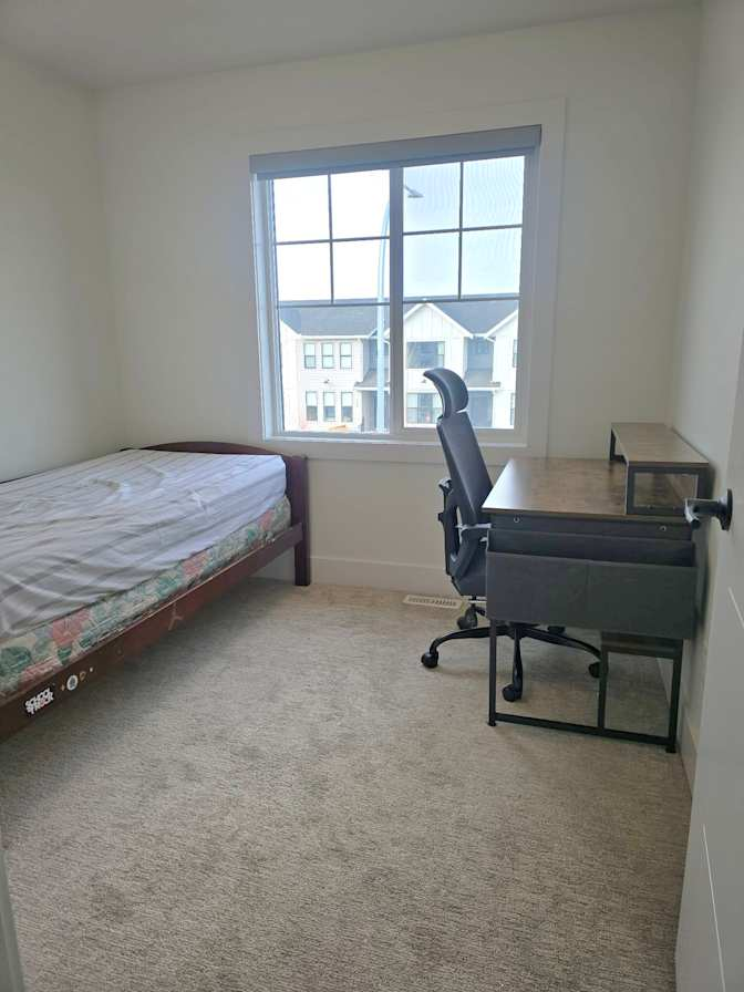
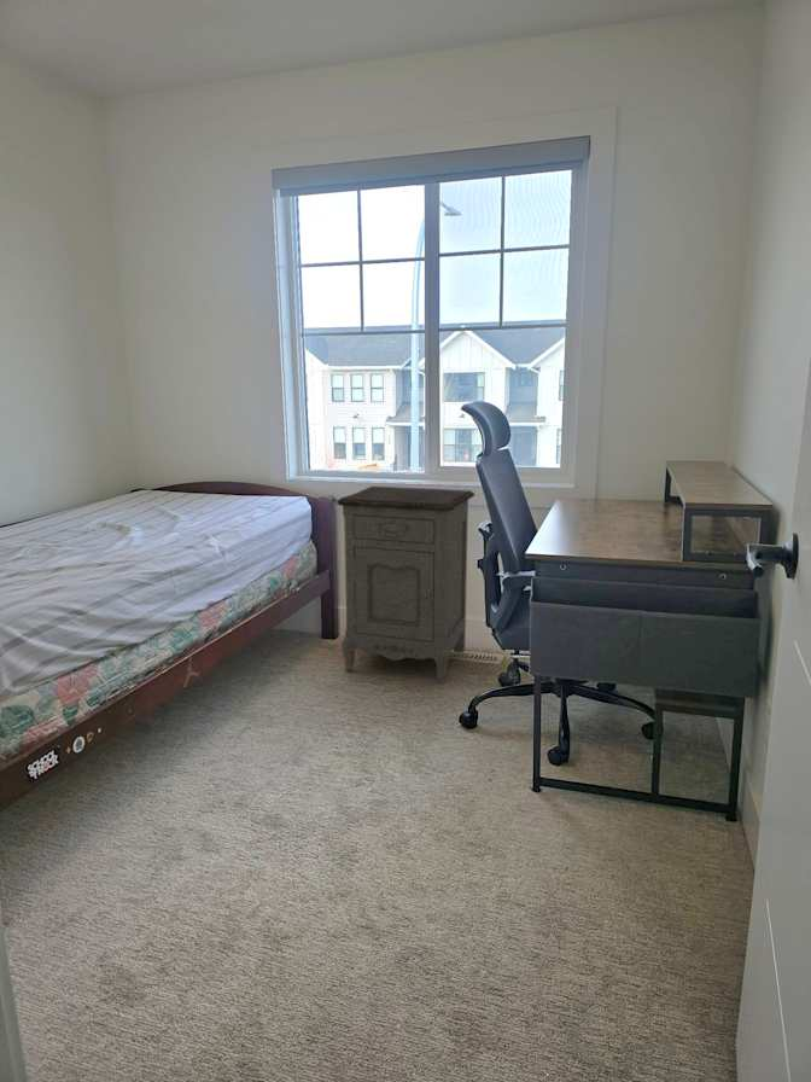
+ nightstand [336,485,475,685]
